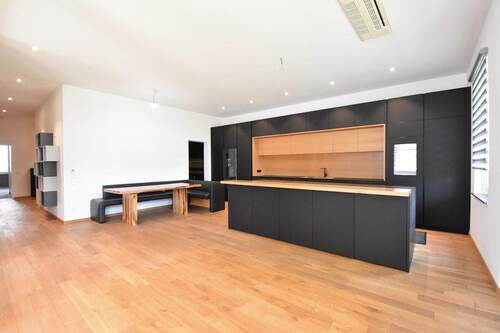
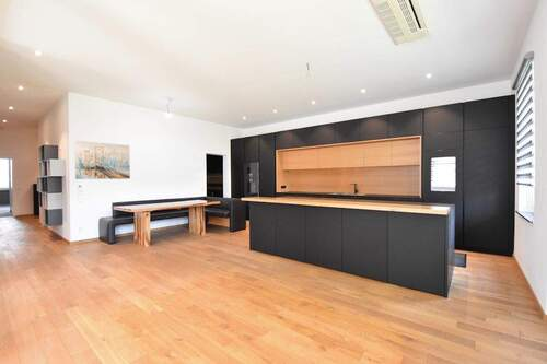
+ wall art [74,140,131,180]
